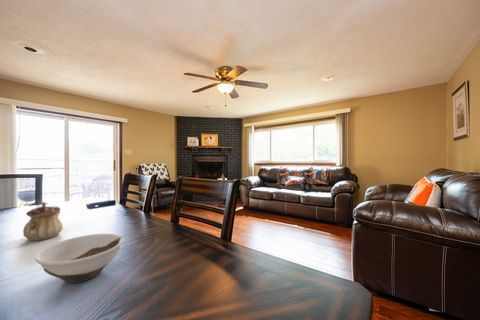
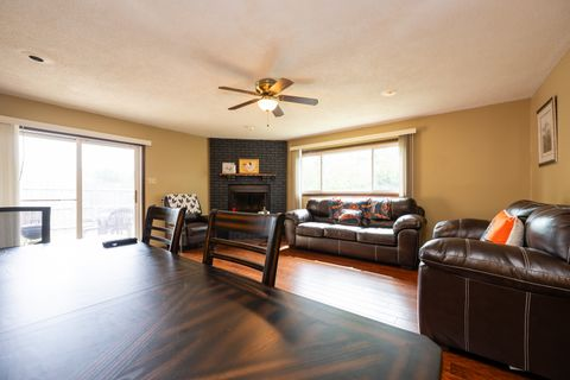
- bowl [34,233,124,284]
- teapot [22,201,64,242]
